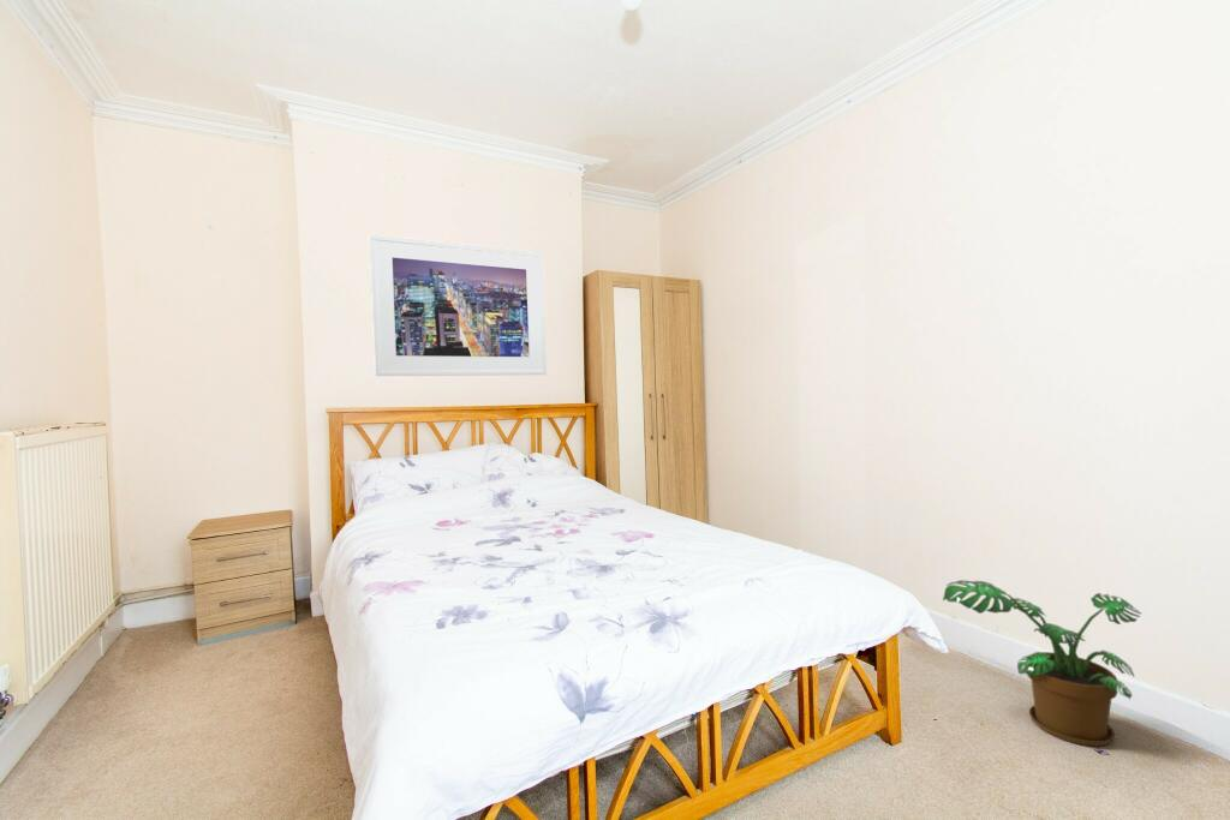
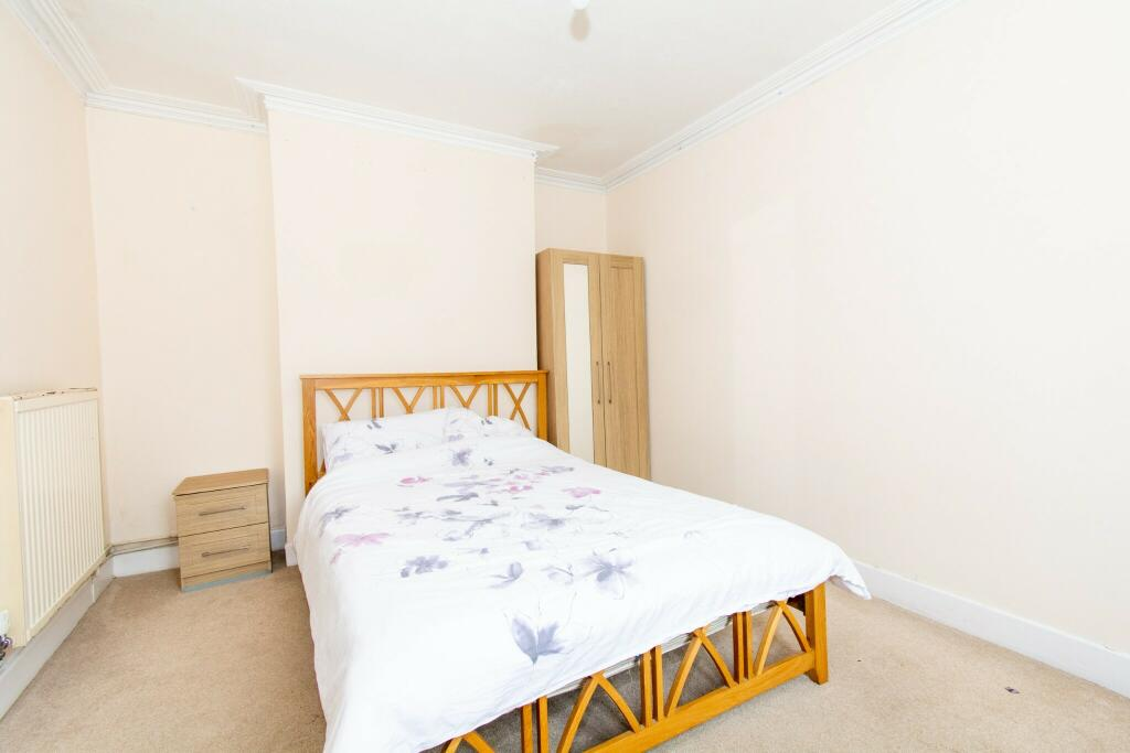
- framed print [369,234,548,377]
- potted plant [942,579,1142,748]
